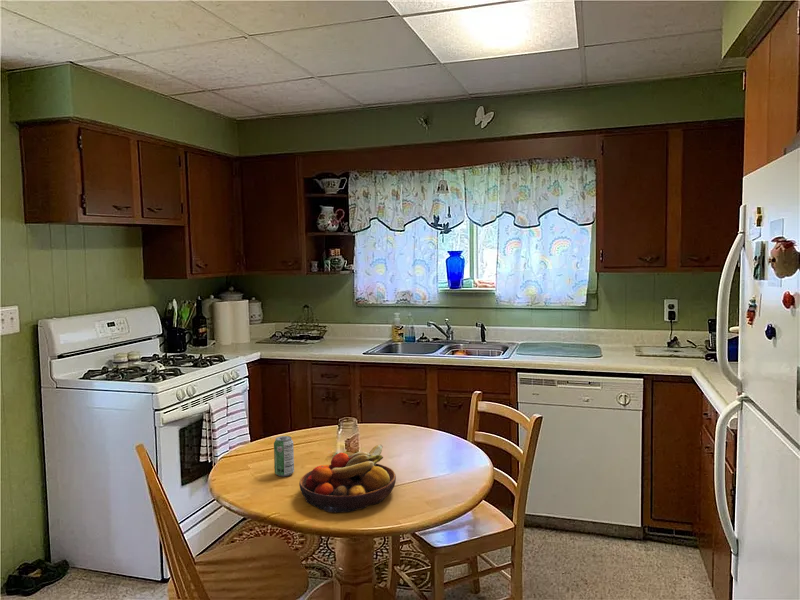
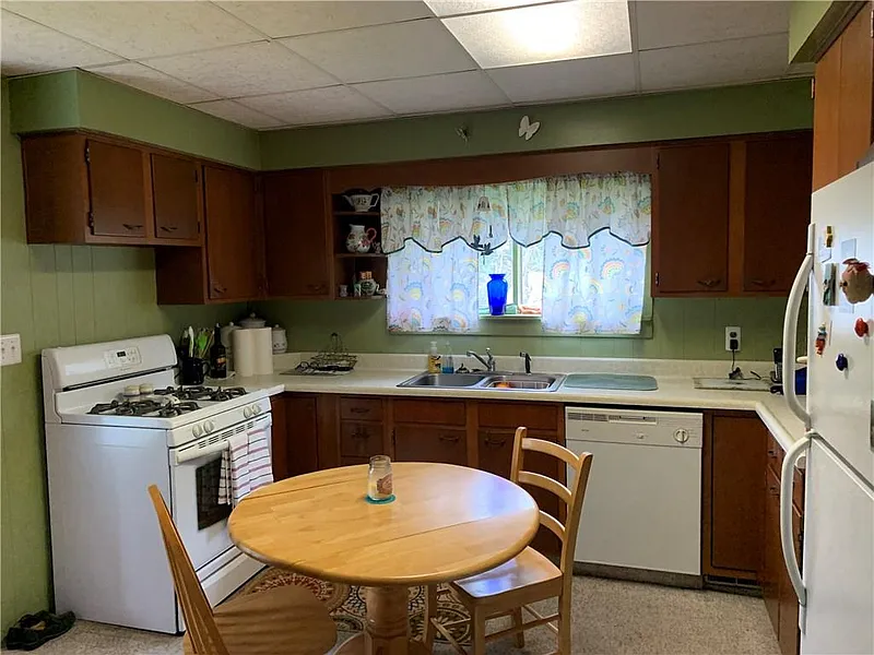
- fruit bowl [298,444,397,513]
- beverage can [273,435,295,477]
